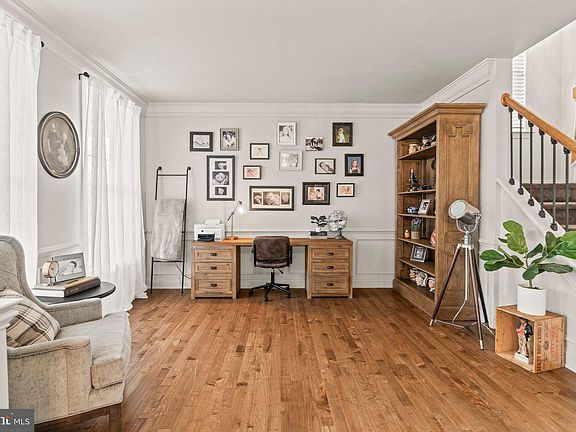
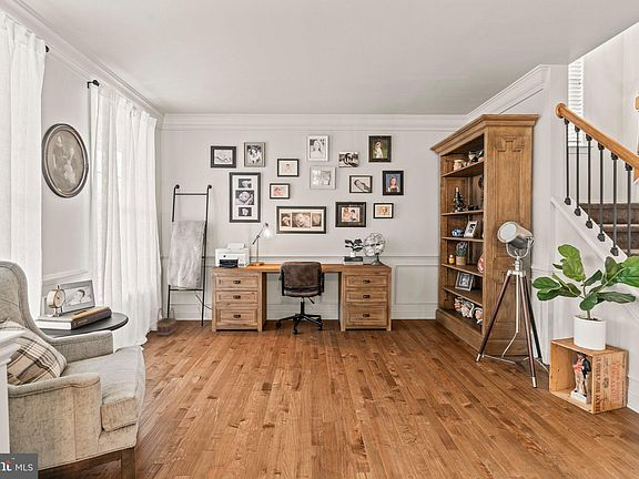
+ basket [155,307,178,337]
